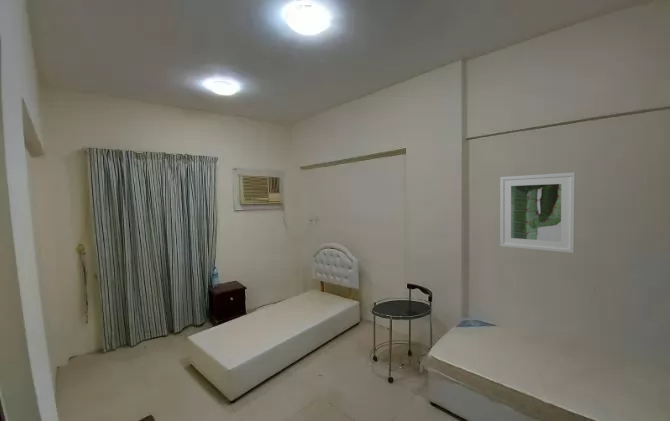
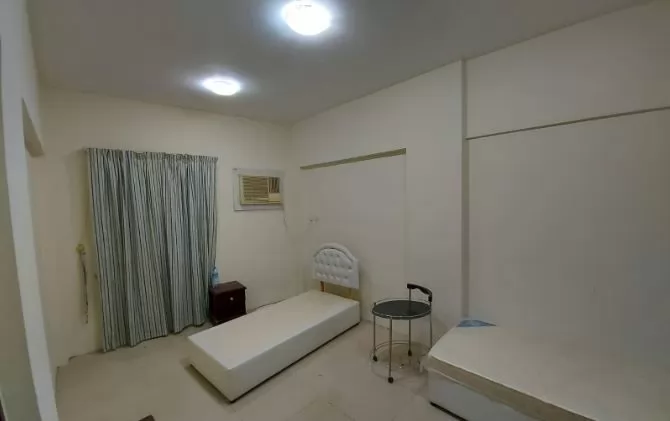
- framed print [499,172,576,254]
